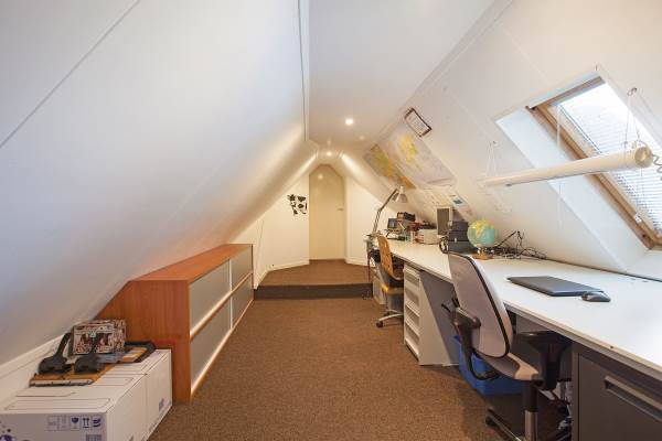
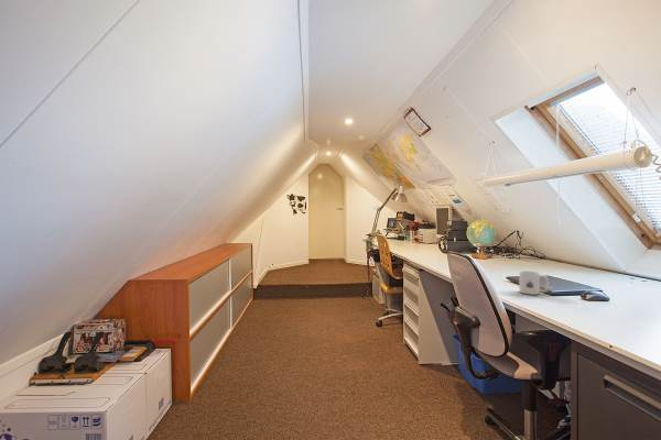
+ mug [518,270,550,296]
